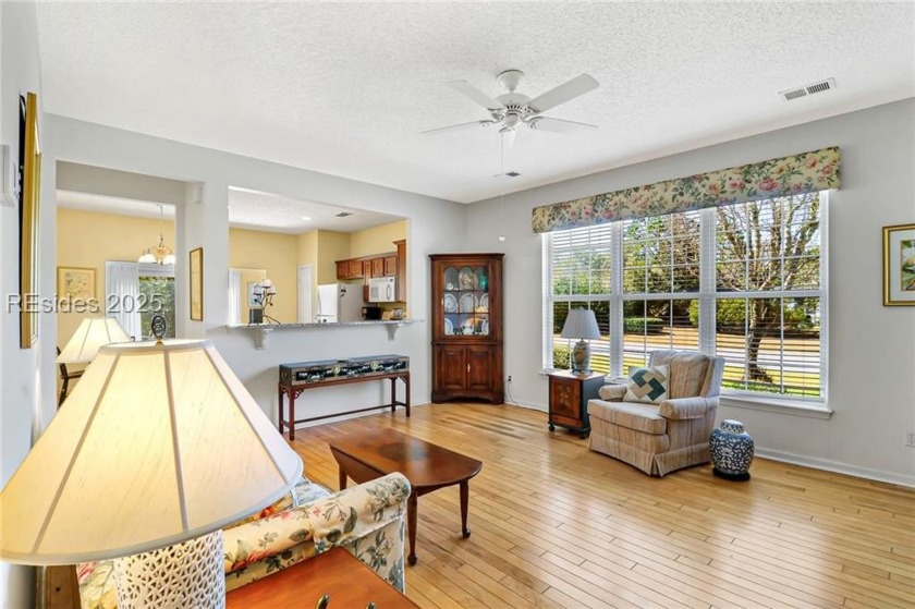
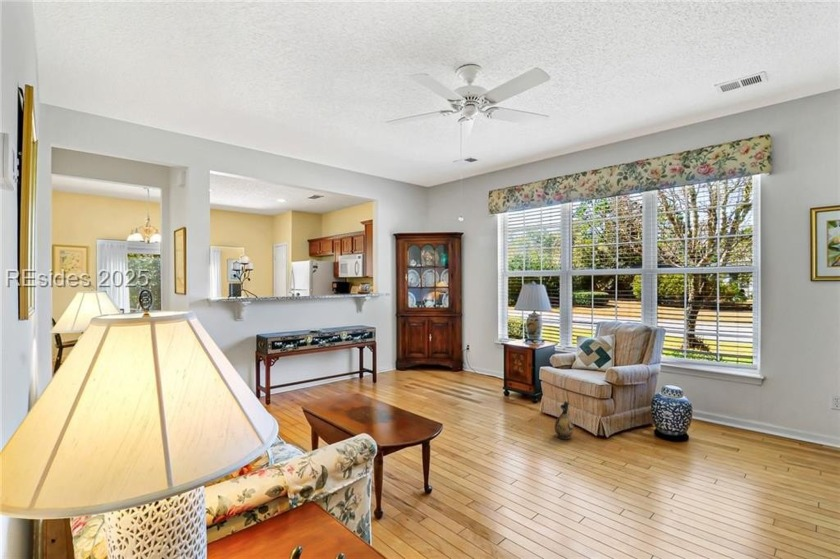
+ ceramic jug [554,400,575,440]
